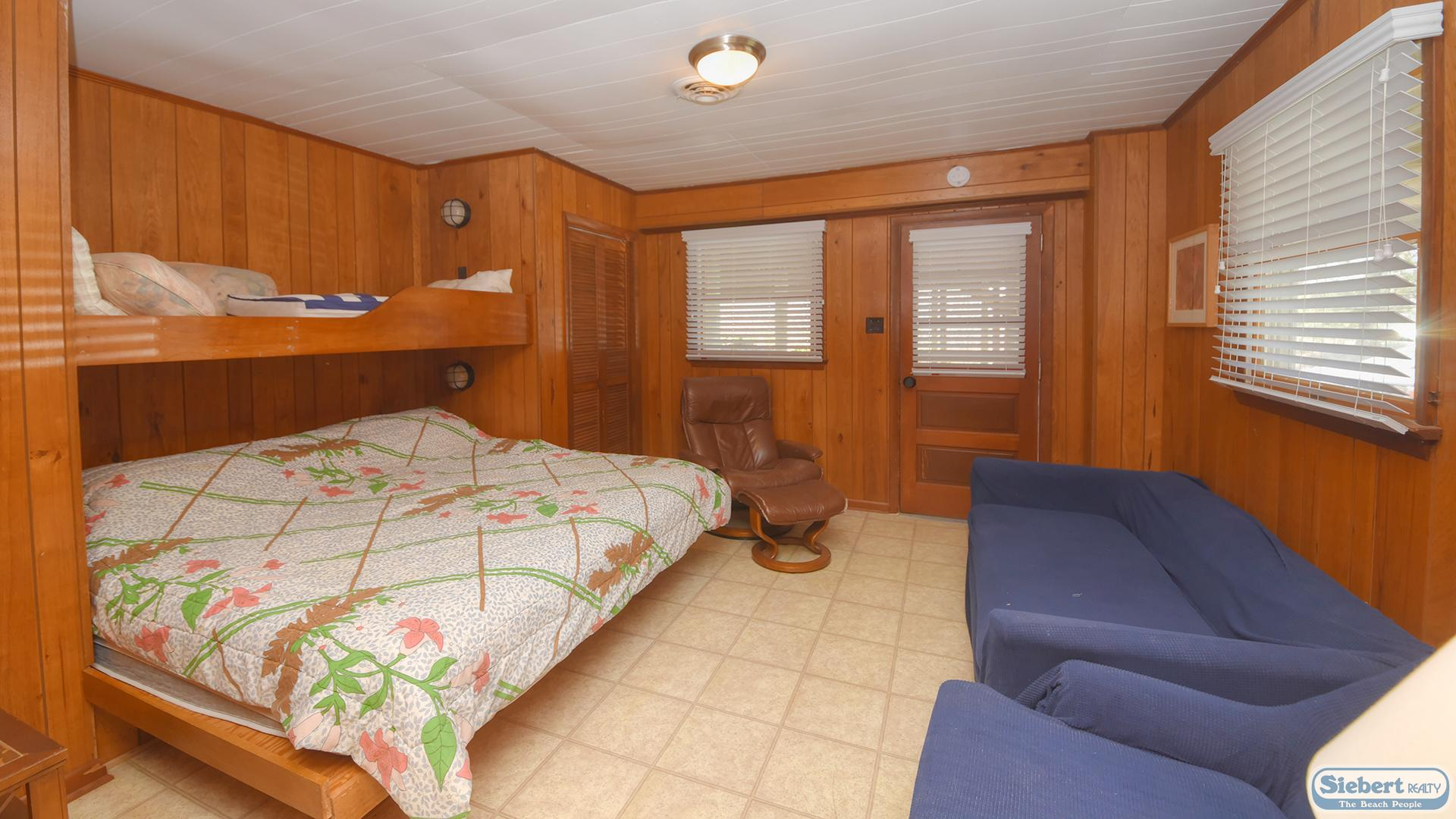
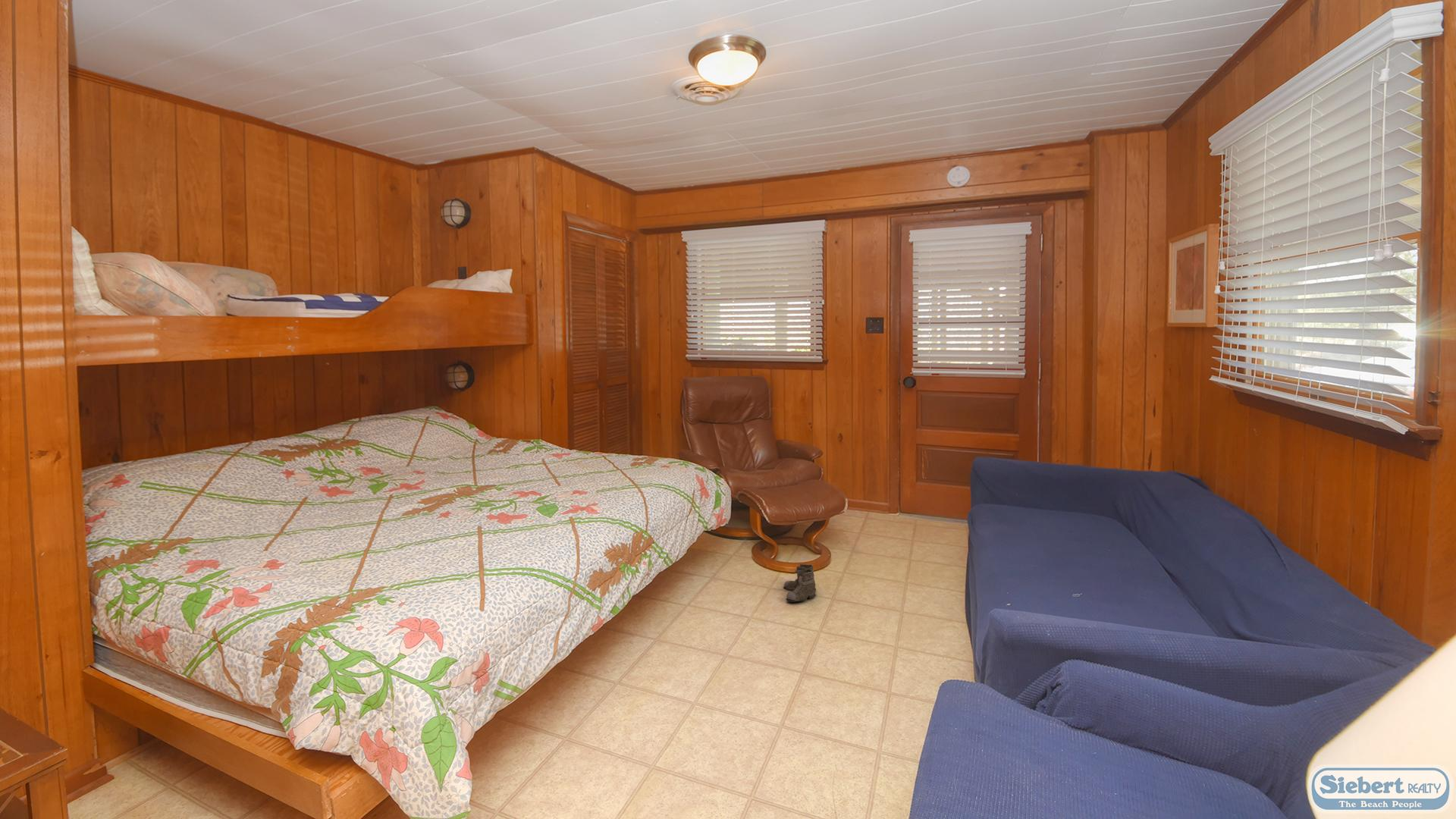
+ boots [783,563,817,604]
